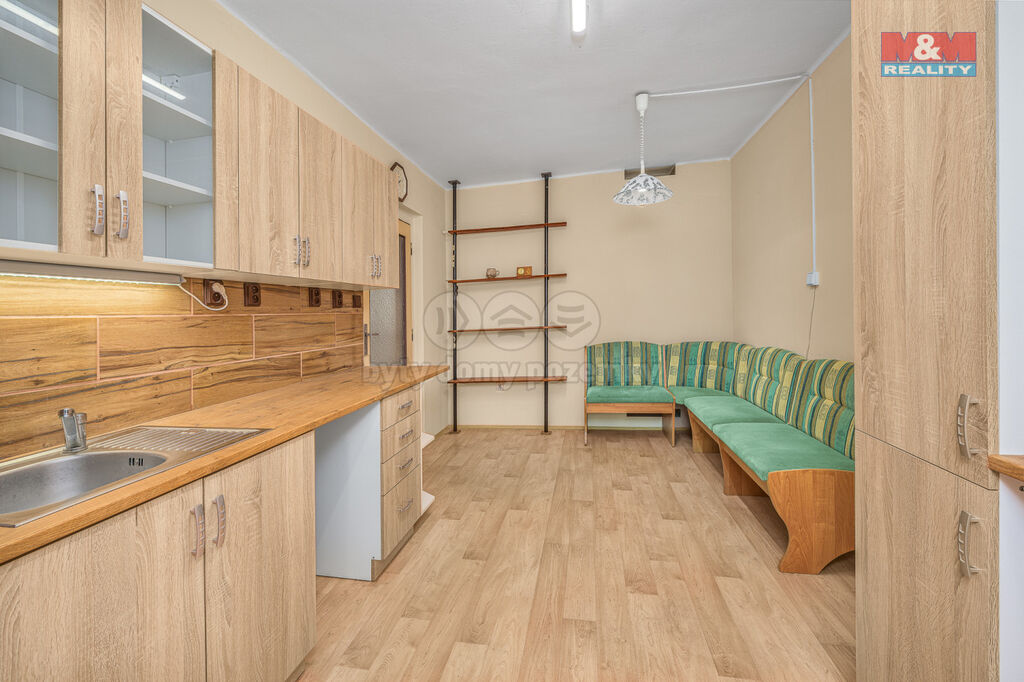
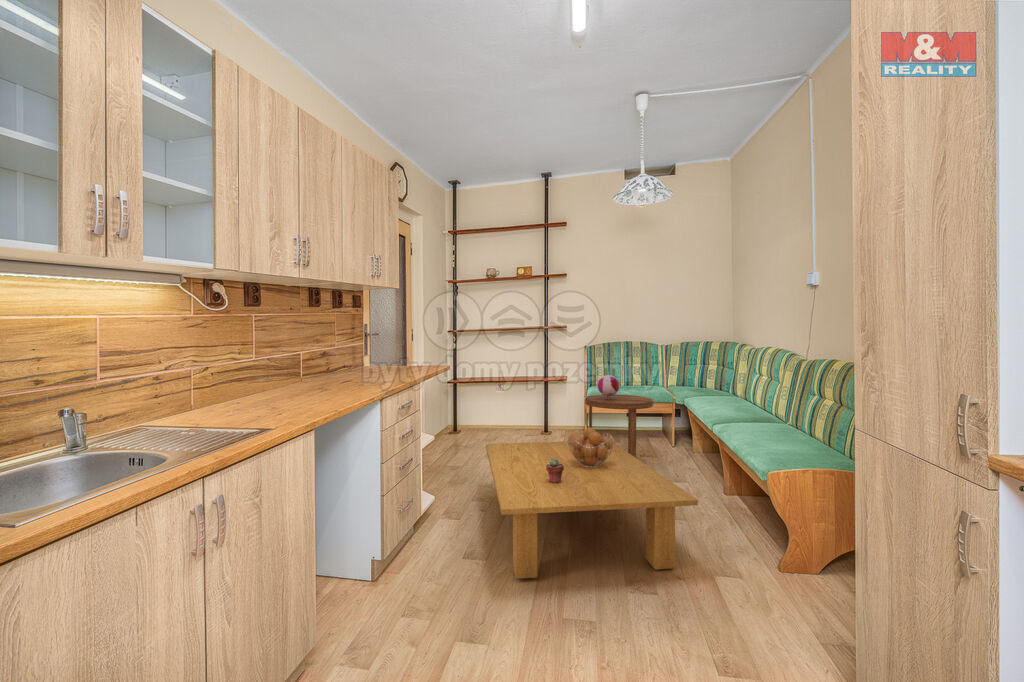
+ potted succulent [546,458,564,483]
+ coffee table [485,440,699,580]
+ fruit basket [566,427,616,468]
+ plush toy [597,374,620,399]
+ side table [584,394,654,458]
